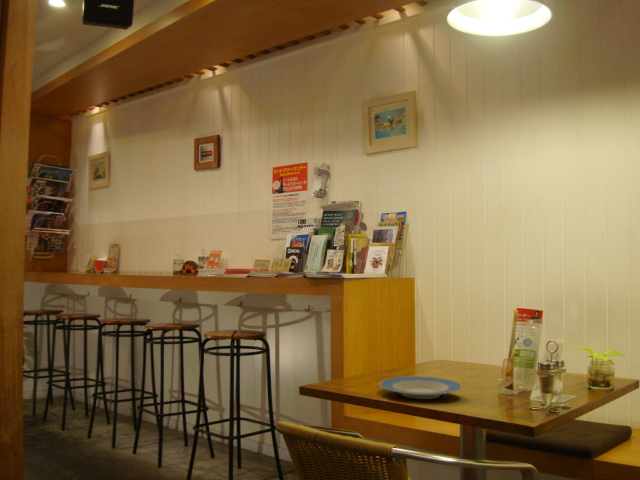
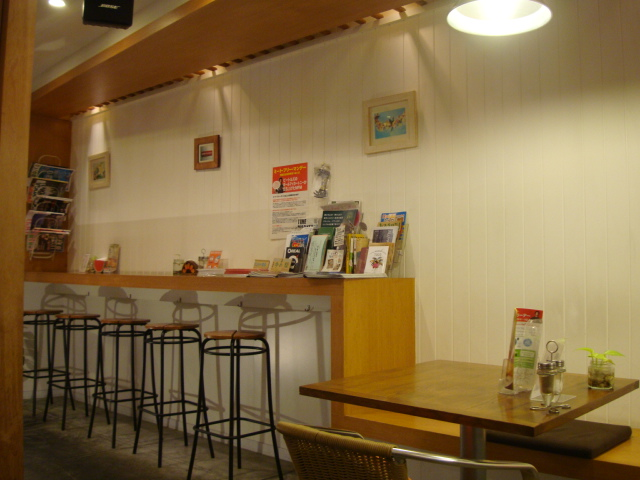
- plate [379,375,463,400]
